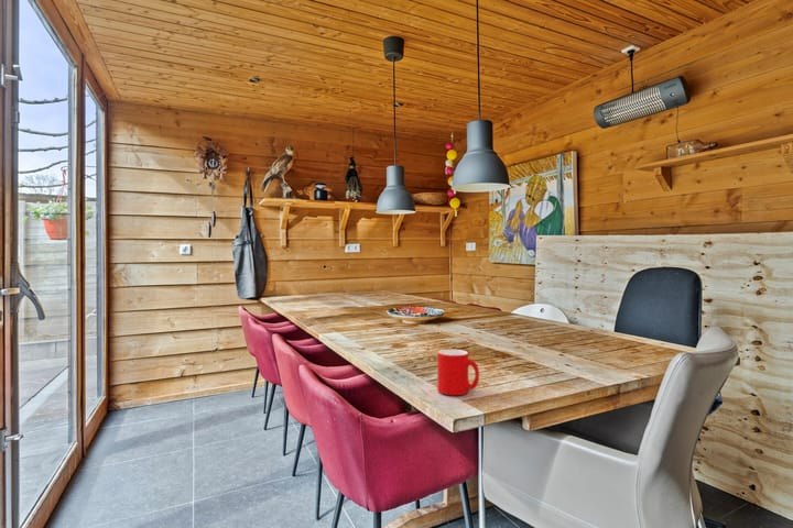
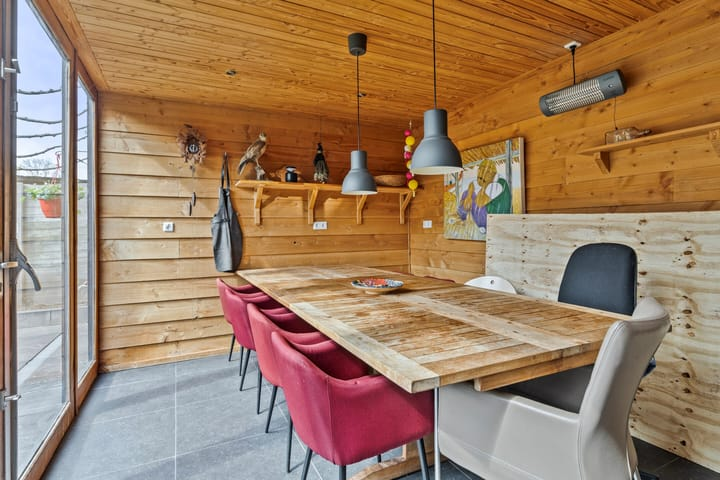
- cup [436,349,480,396]
